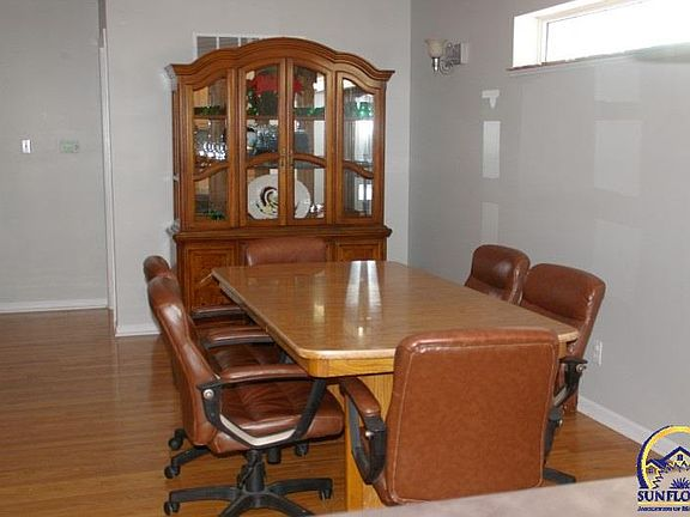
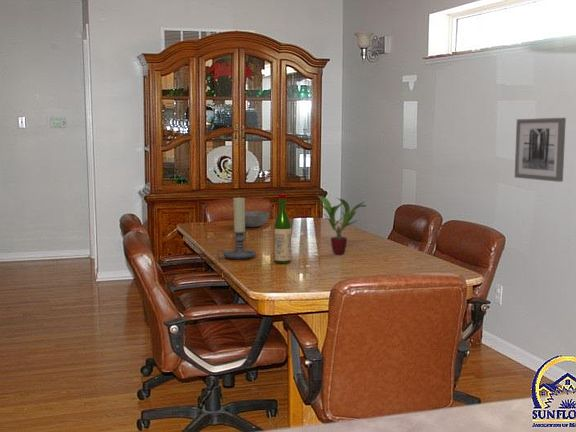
+ wine bottle [273,193,292,265]
+ candle holder [216,197,257,261]
+ potted plant [310,194,368,255]
+ bowl [245,210,270,228]
+ wall art [514,117,567,183]
